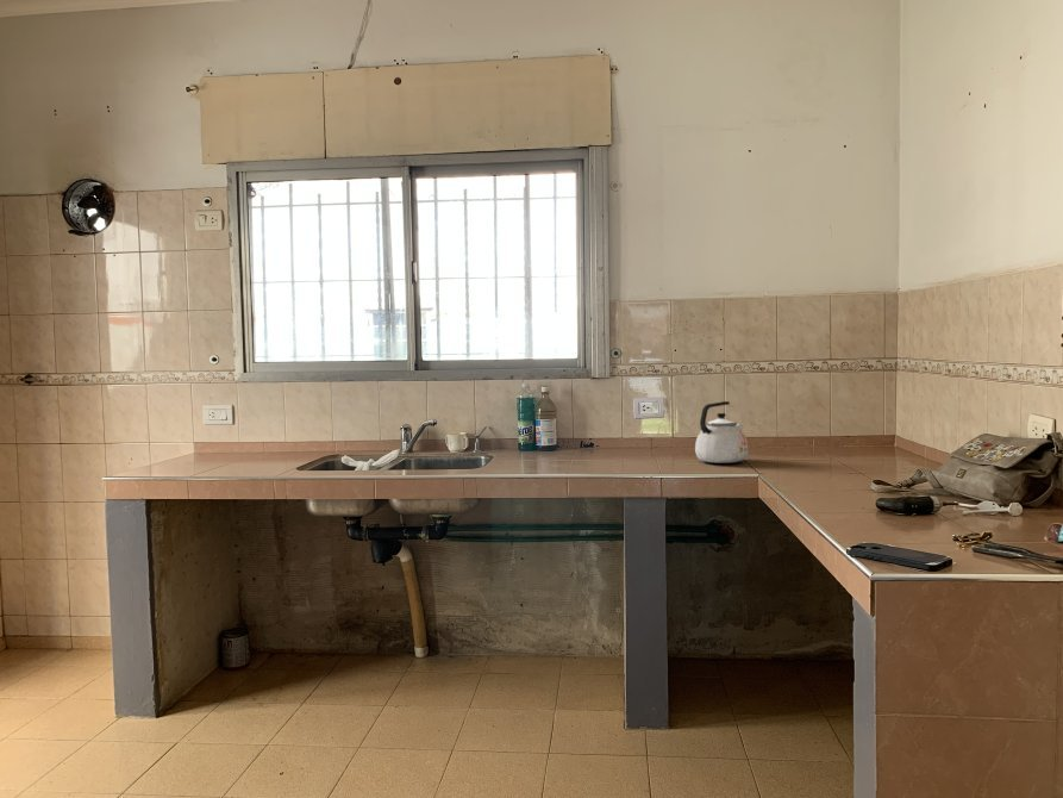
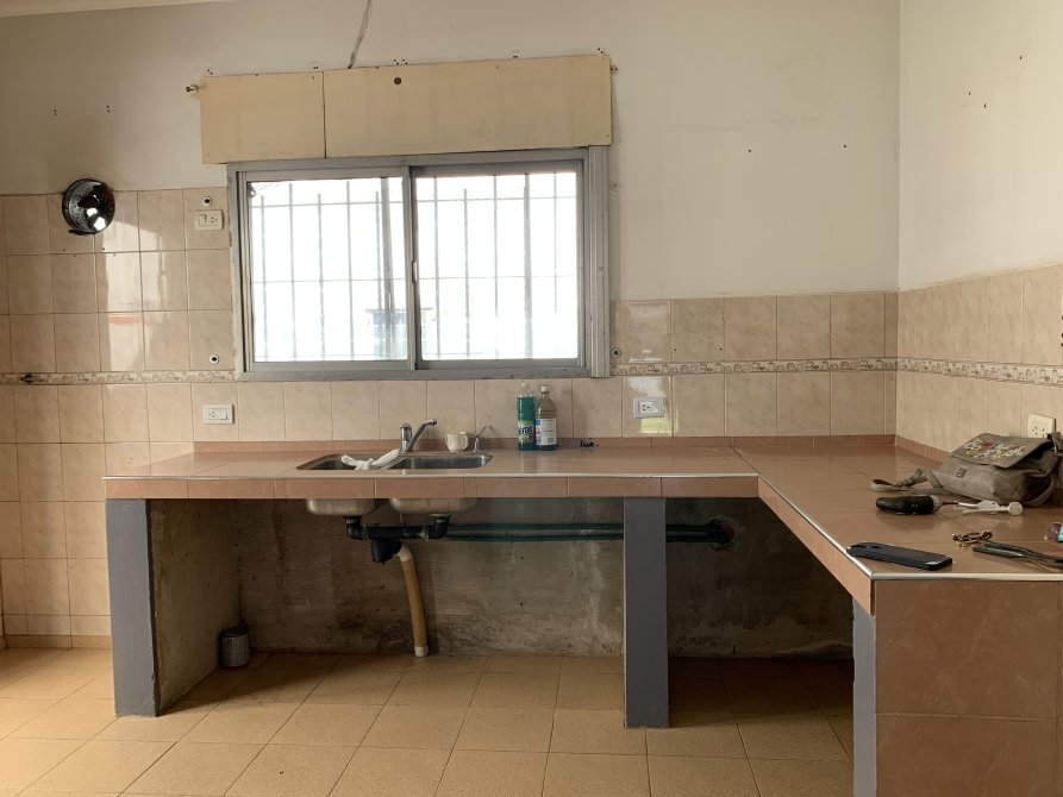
- kettle [694,400,749,465]
